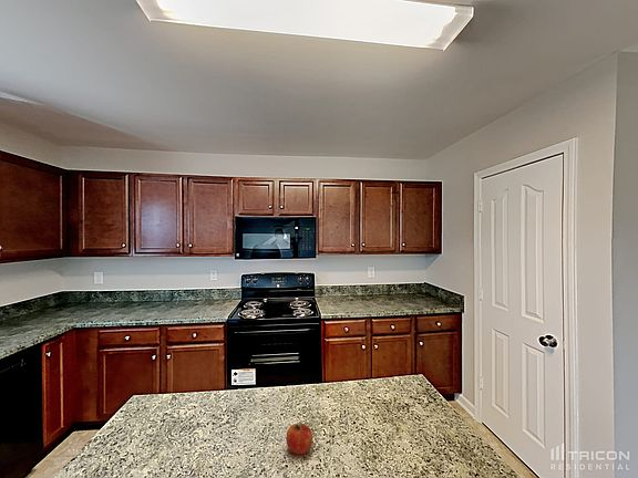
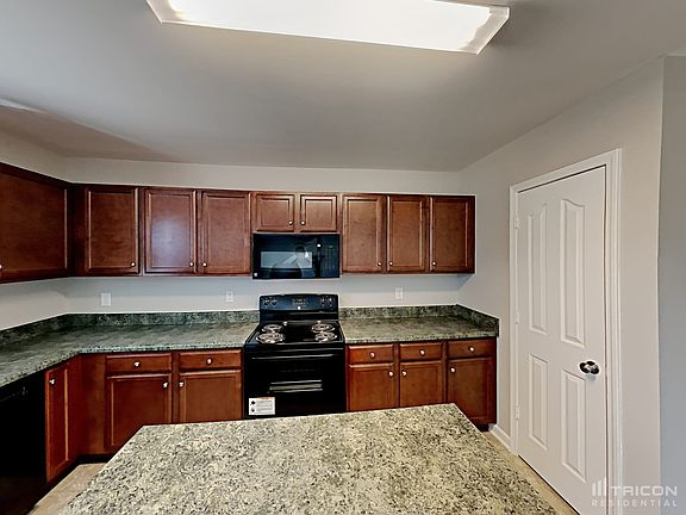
- fruit [285,423,313,455]
